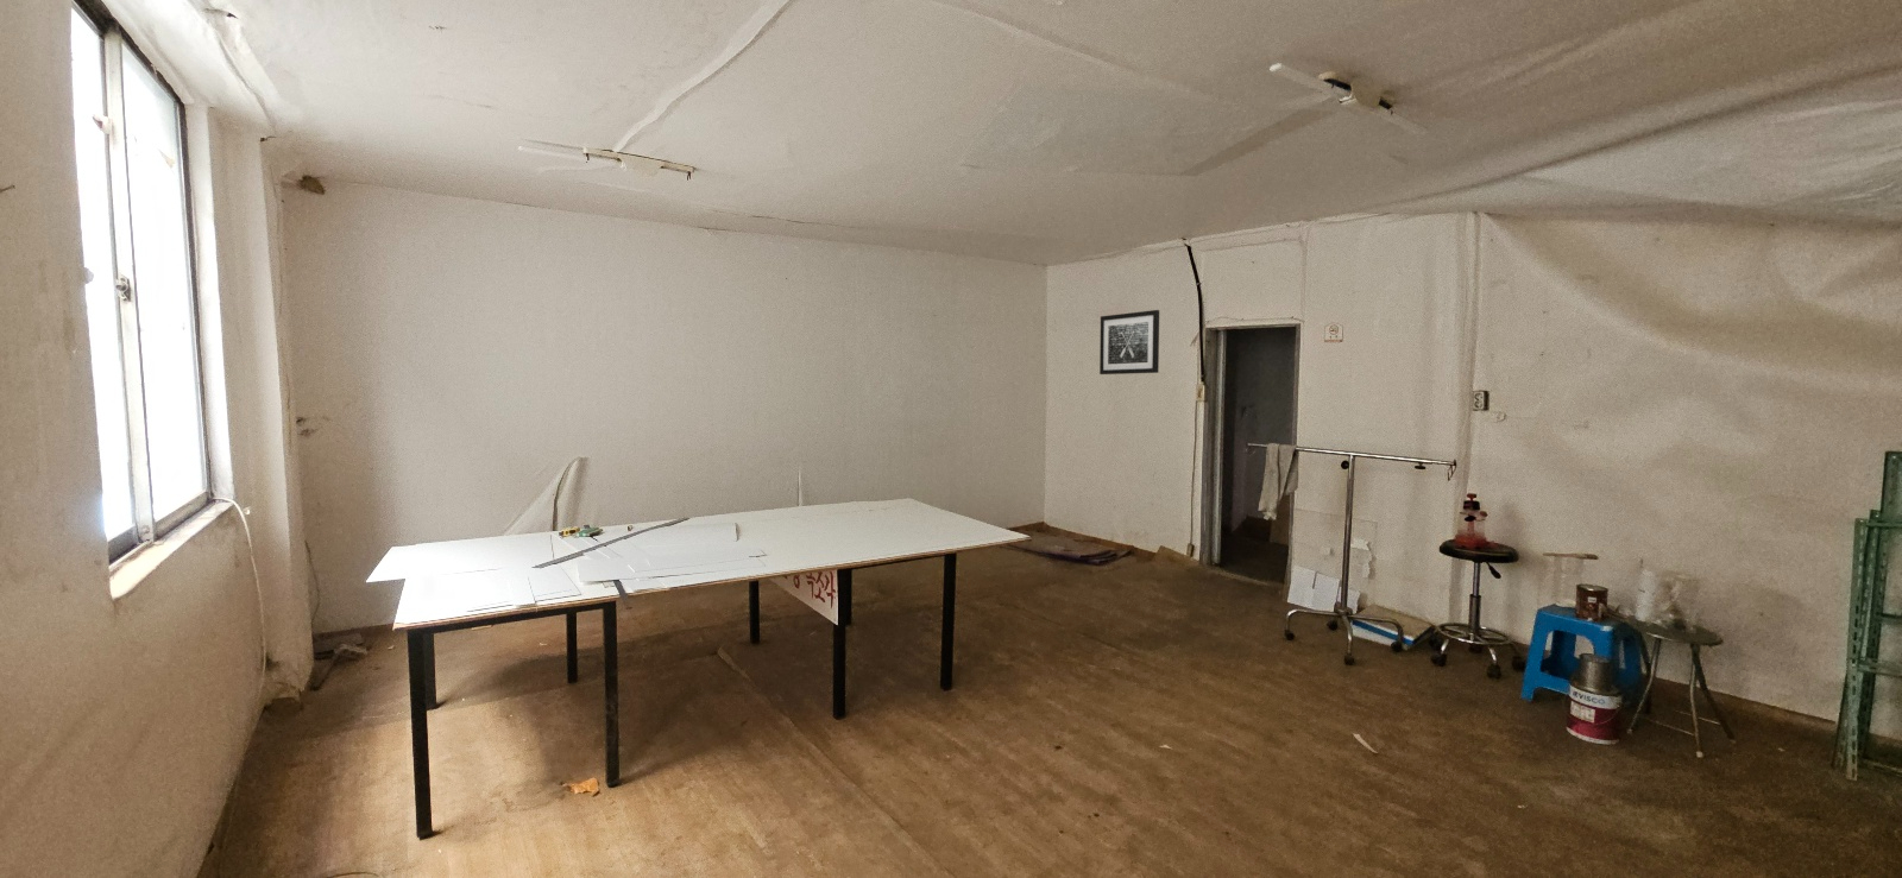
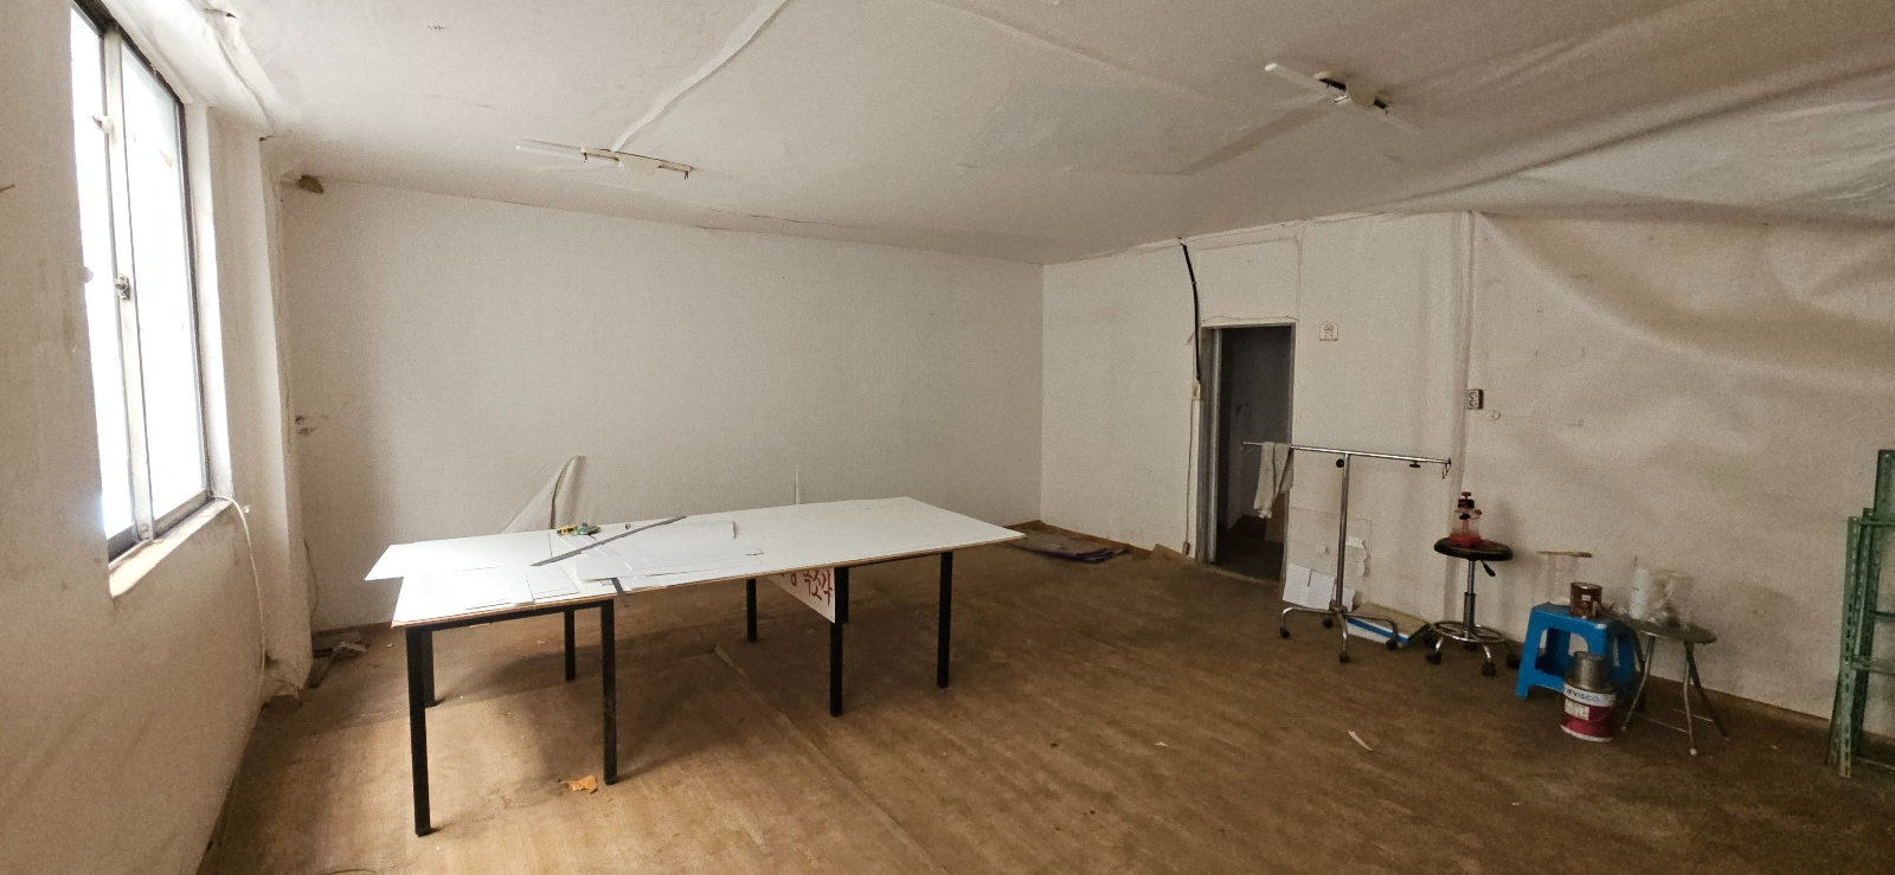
- wall art [1099,309,1160,376]
